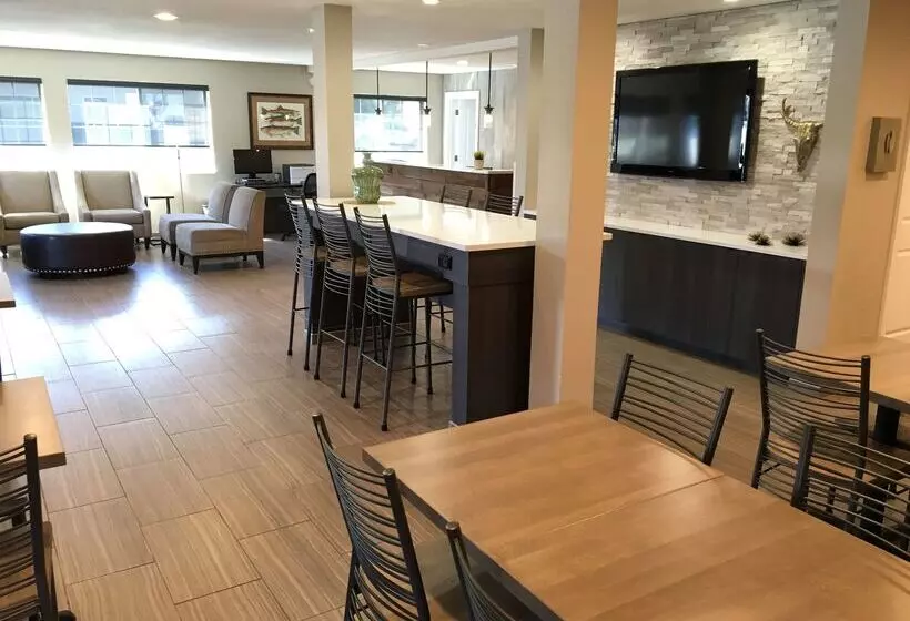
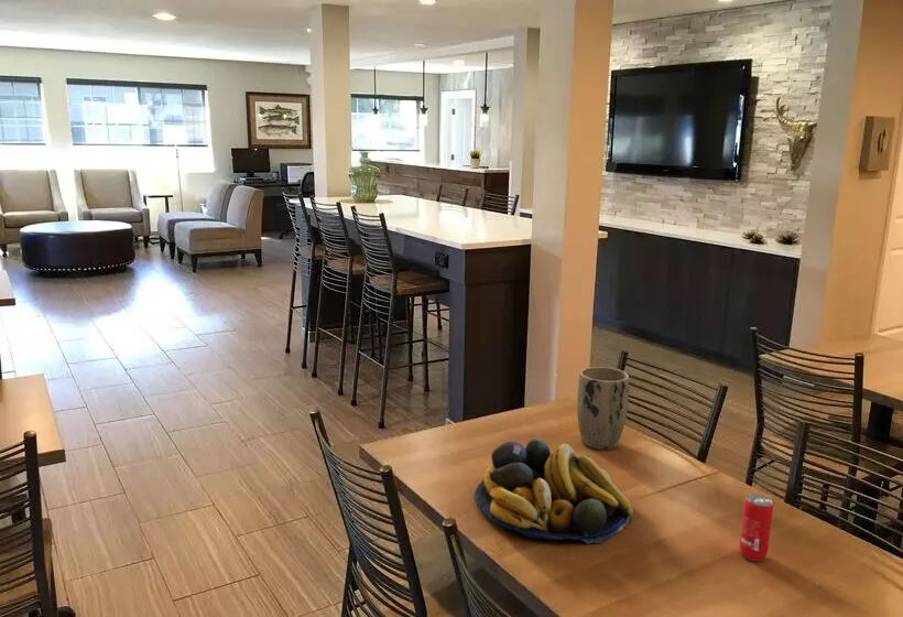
+ plant pot [576,366,630,451]
+ fruit bowl [474,439,634,545]
+ beverage can [738,494,774,562]
